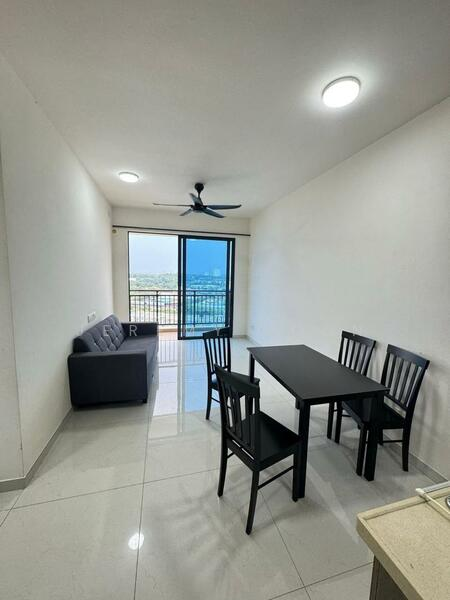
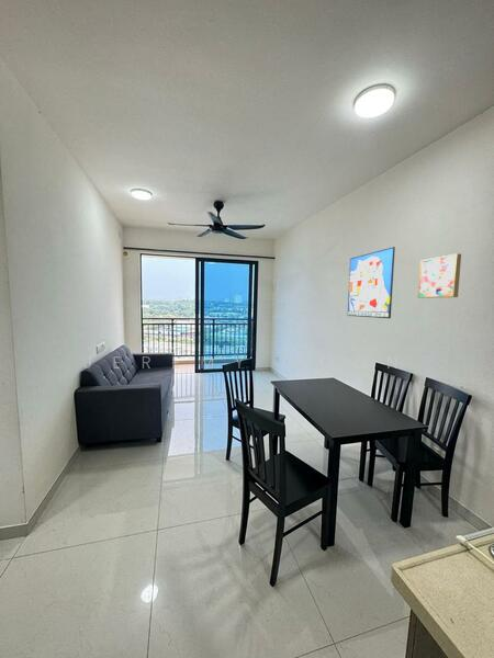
+ wall art [417,252,462,299]
+ wall art [347,246,396,319]
